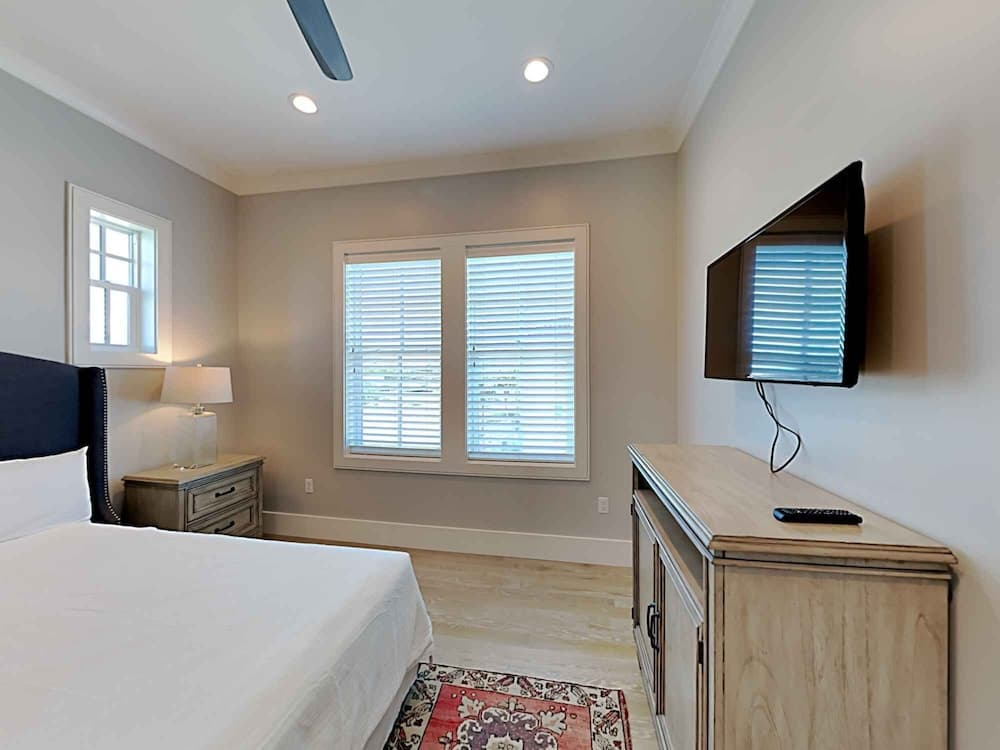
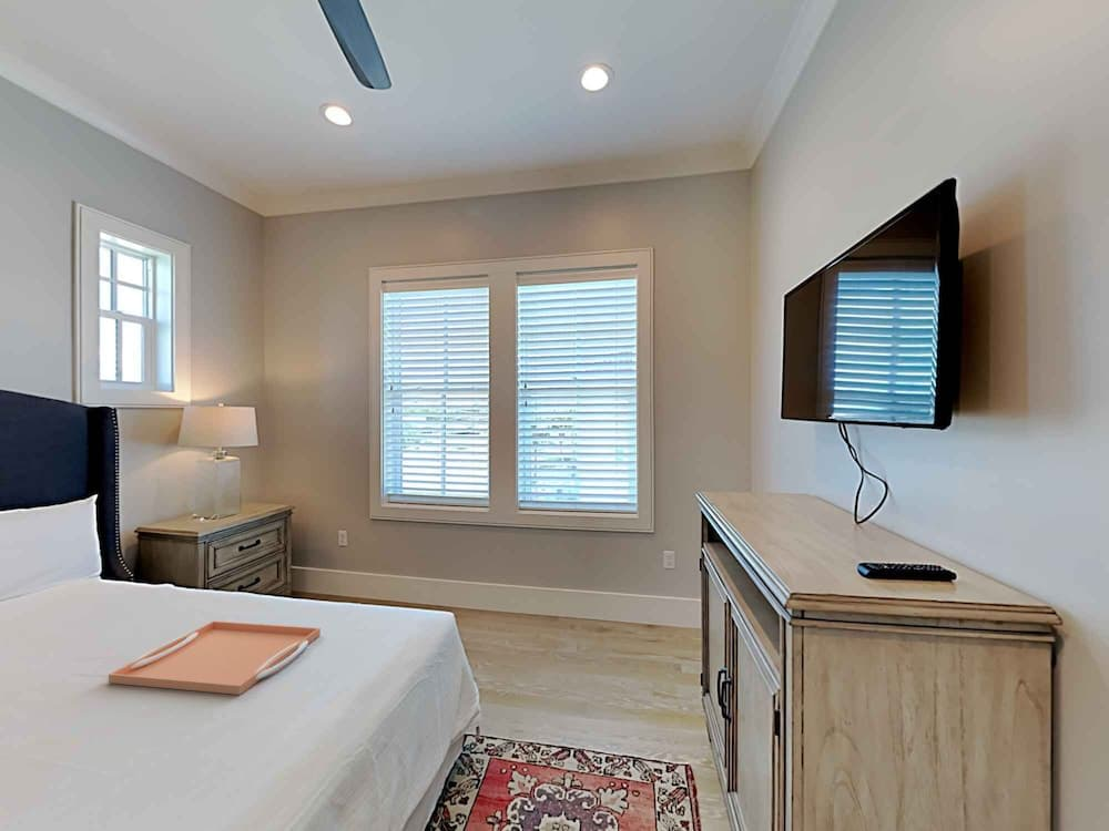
+ serving tray [108,620,322,696]
